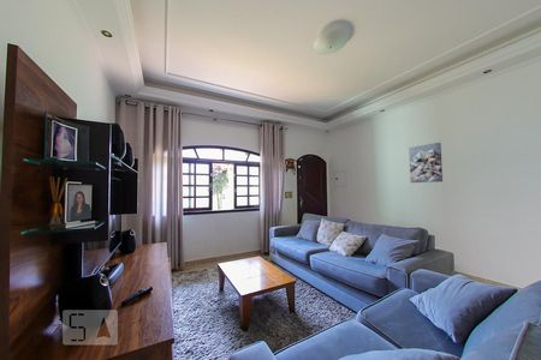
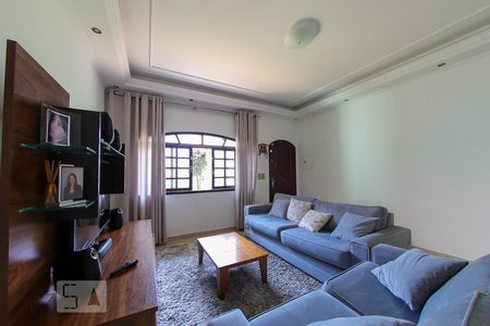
- wall art [408,142,444,184]
